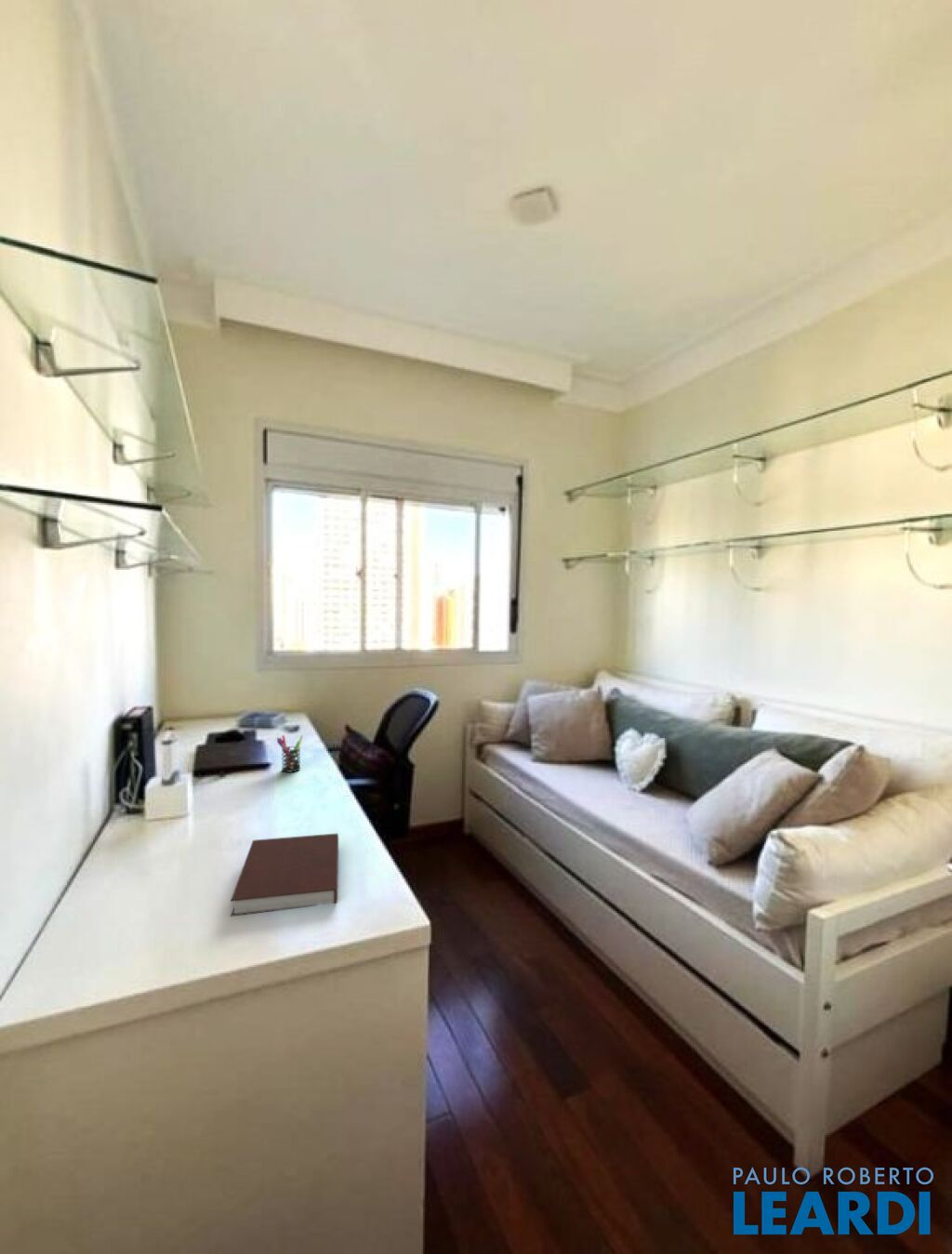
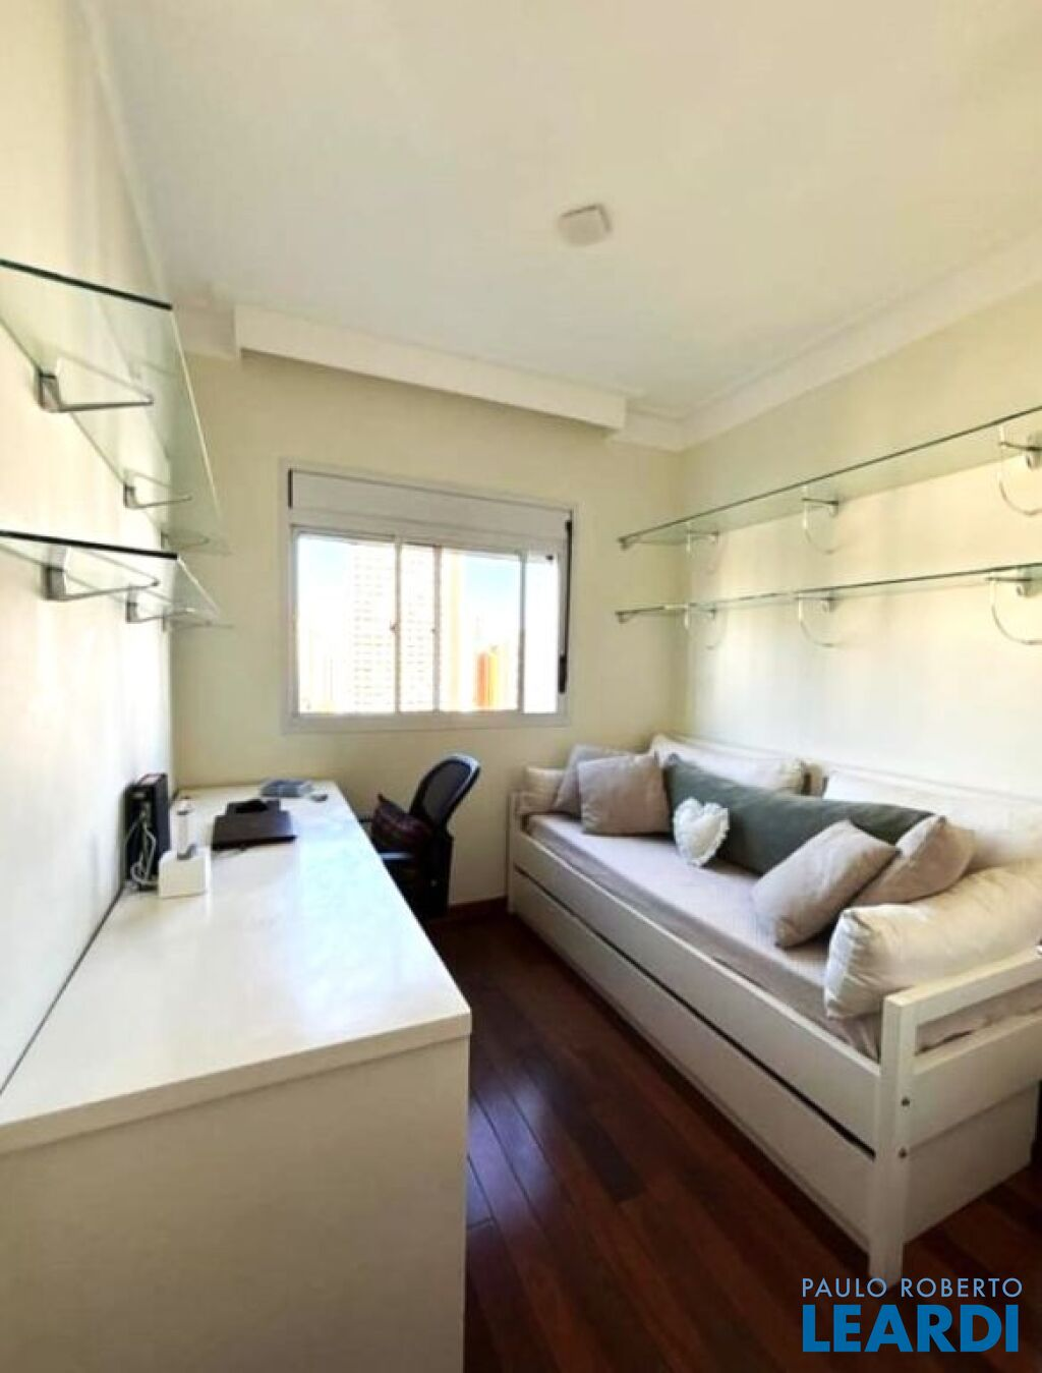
- pen holder [275,734,304,773]
- notebook [230,832,339,917]
